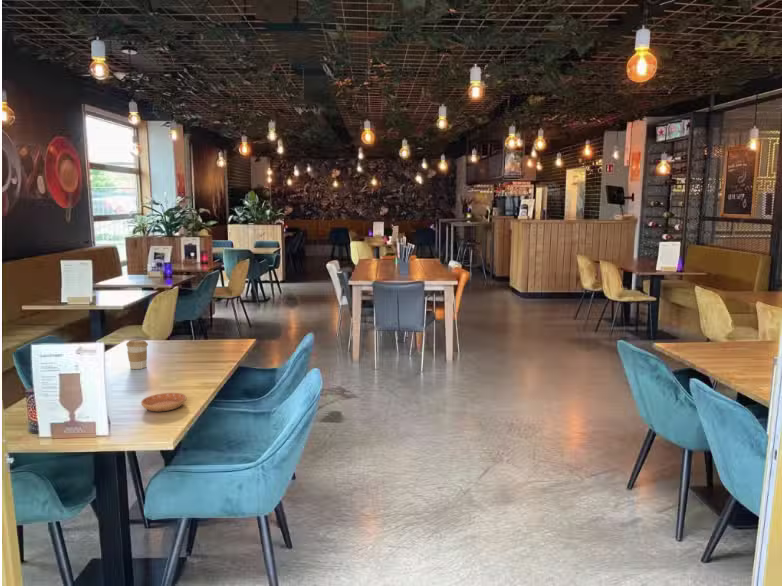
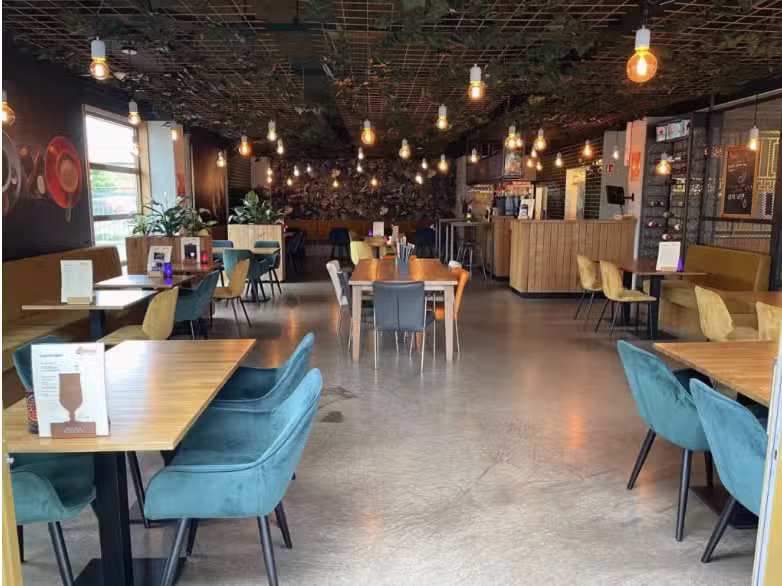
- saucer [140,392,187,412]
- coffee cup [125,339,149,370]
